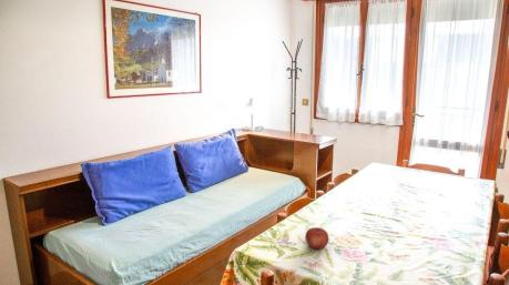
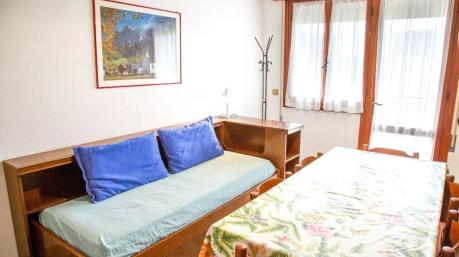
- fruit [304,226,329,250]
